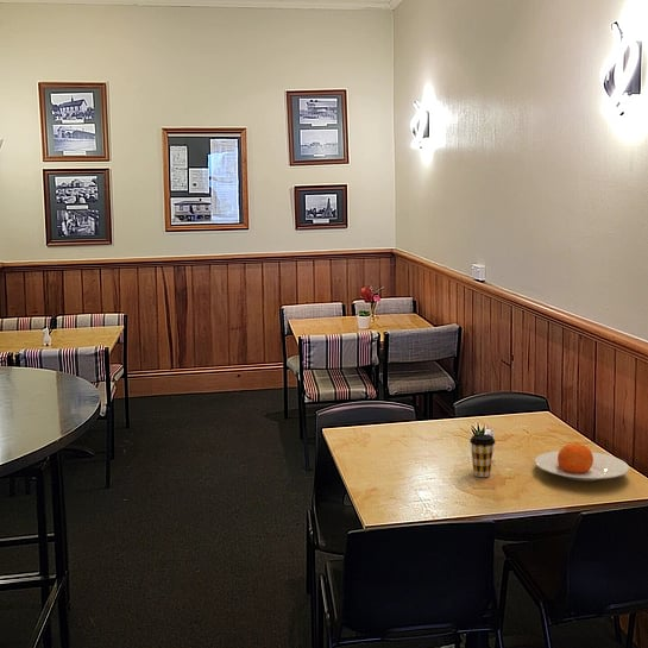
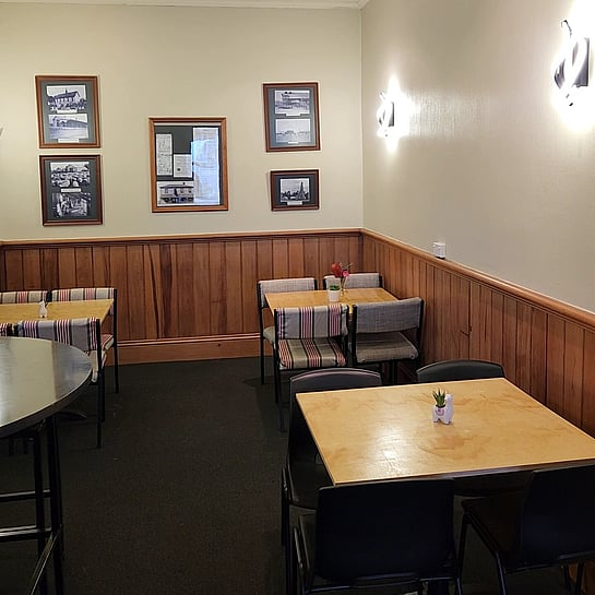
- coffee cup [468,433,497,478]
- plate [534,442,630,482]
